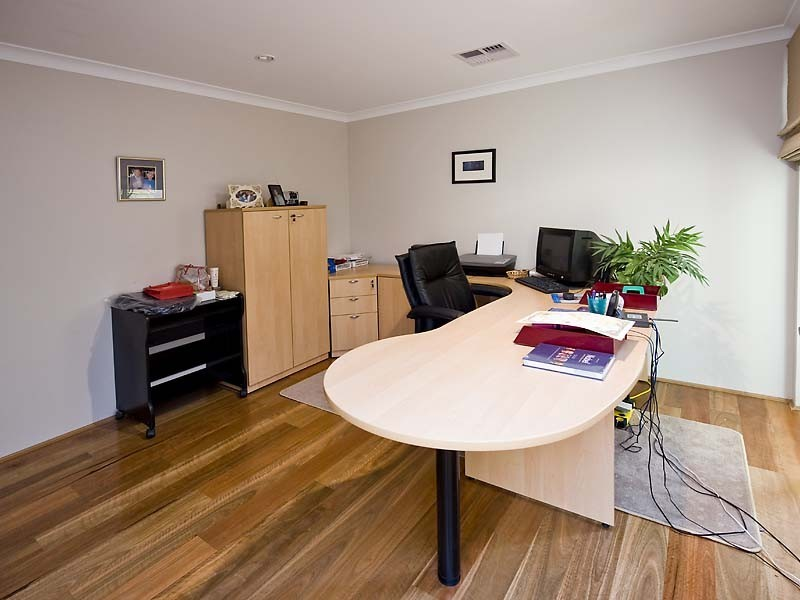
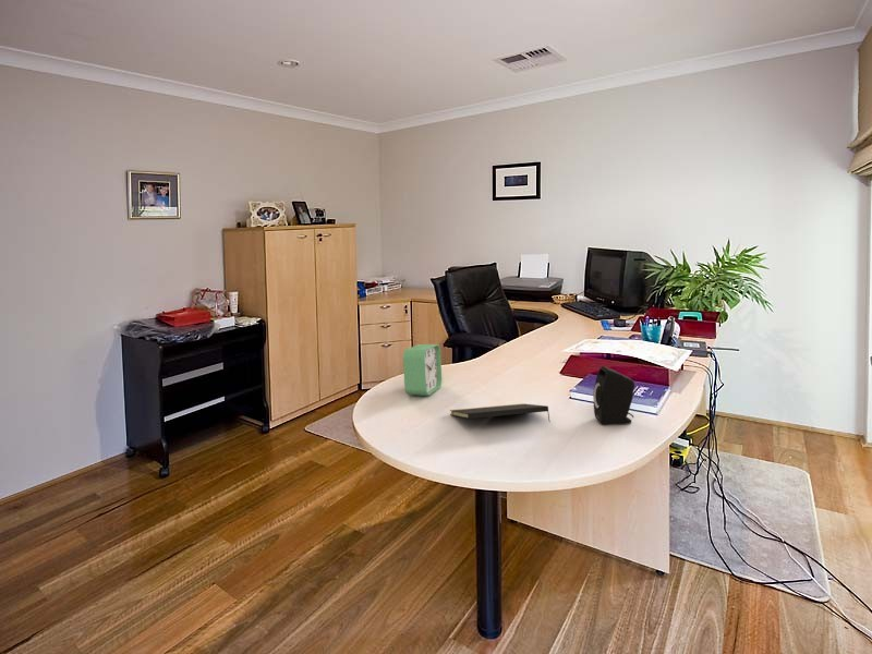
+ alarm clock [402,343,443,397]
+ speaker [592,365,635,425]
+ notepad [449,402,550,422]
